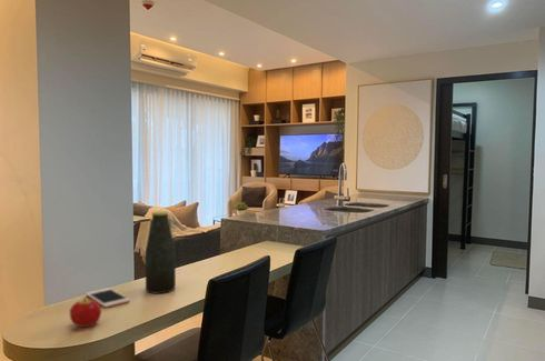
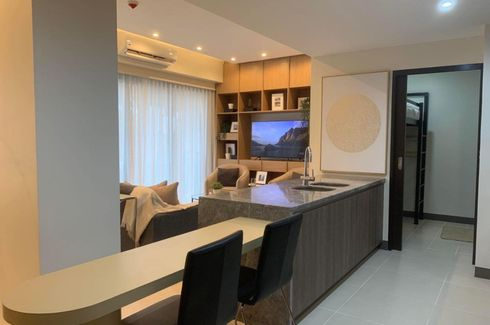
- fruit [69,298,102,328]
- bottle [145,210,177,294]
- cell phone [85,287,131,309]
